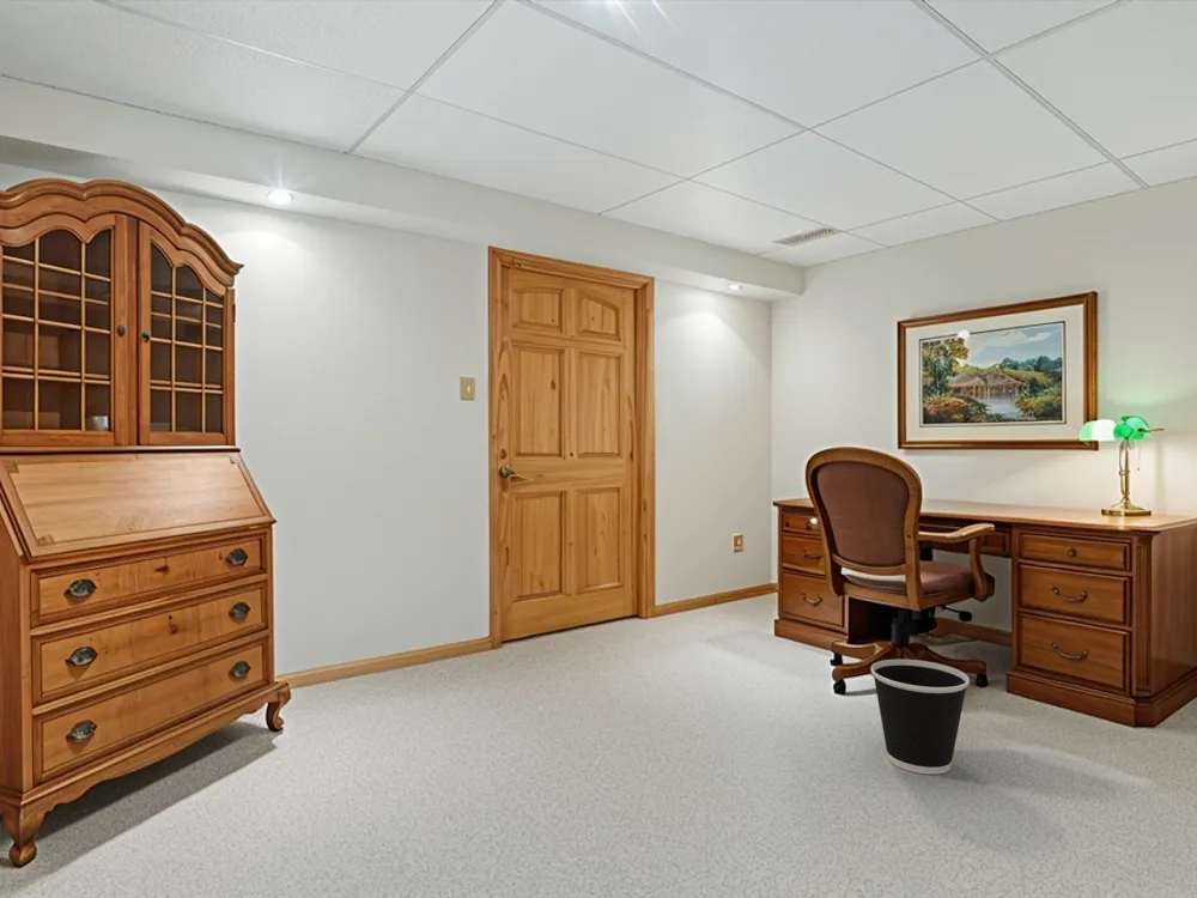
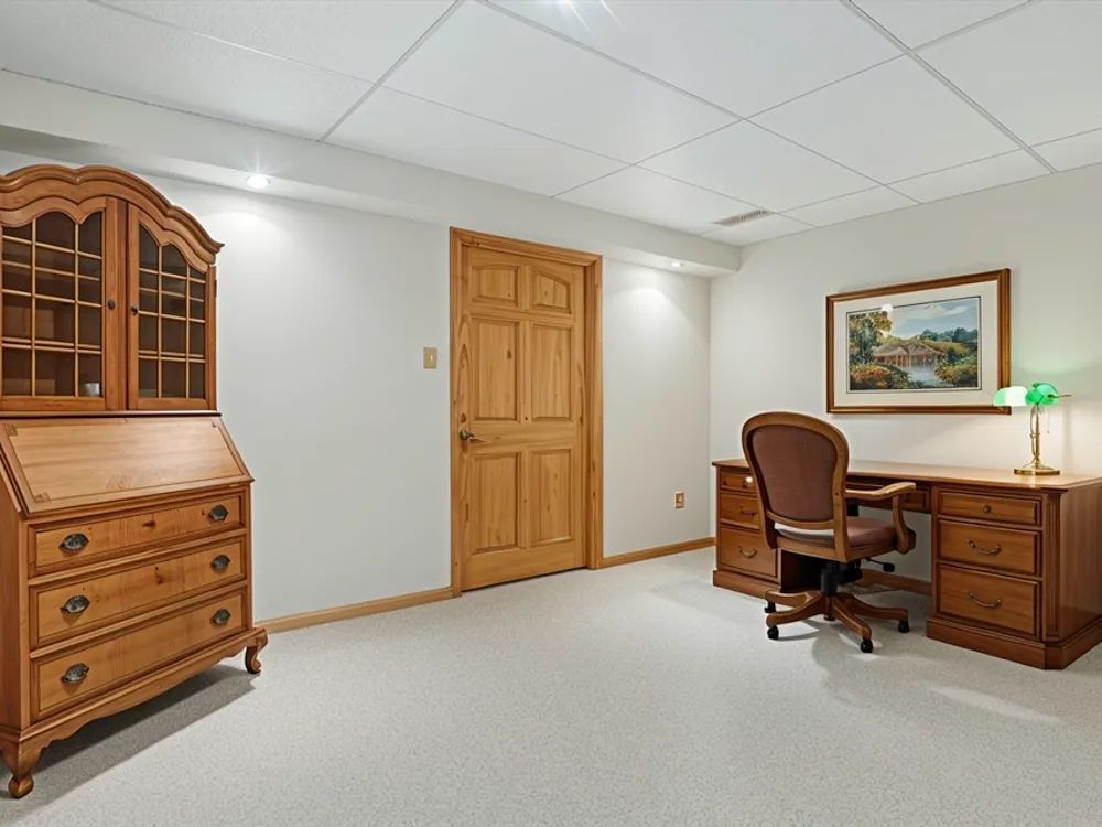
- wastebasket [870,659,971,776]
